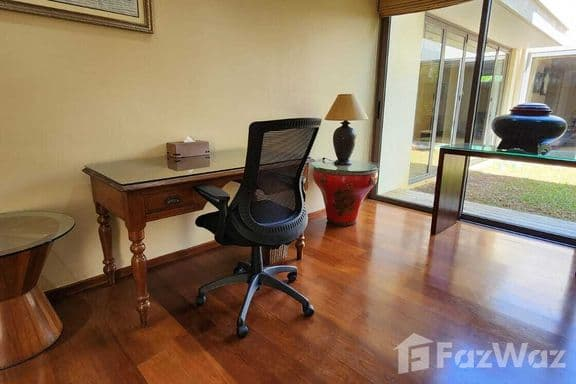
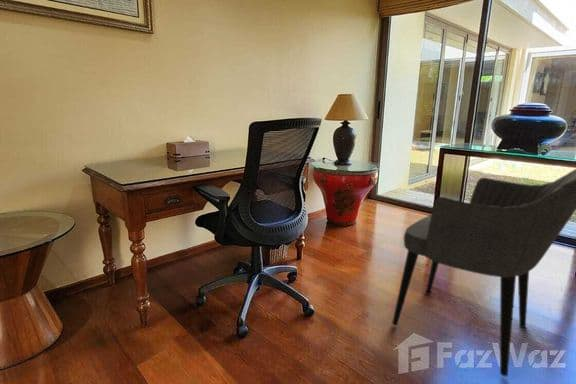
+ armchair [391,168,576,377]
